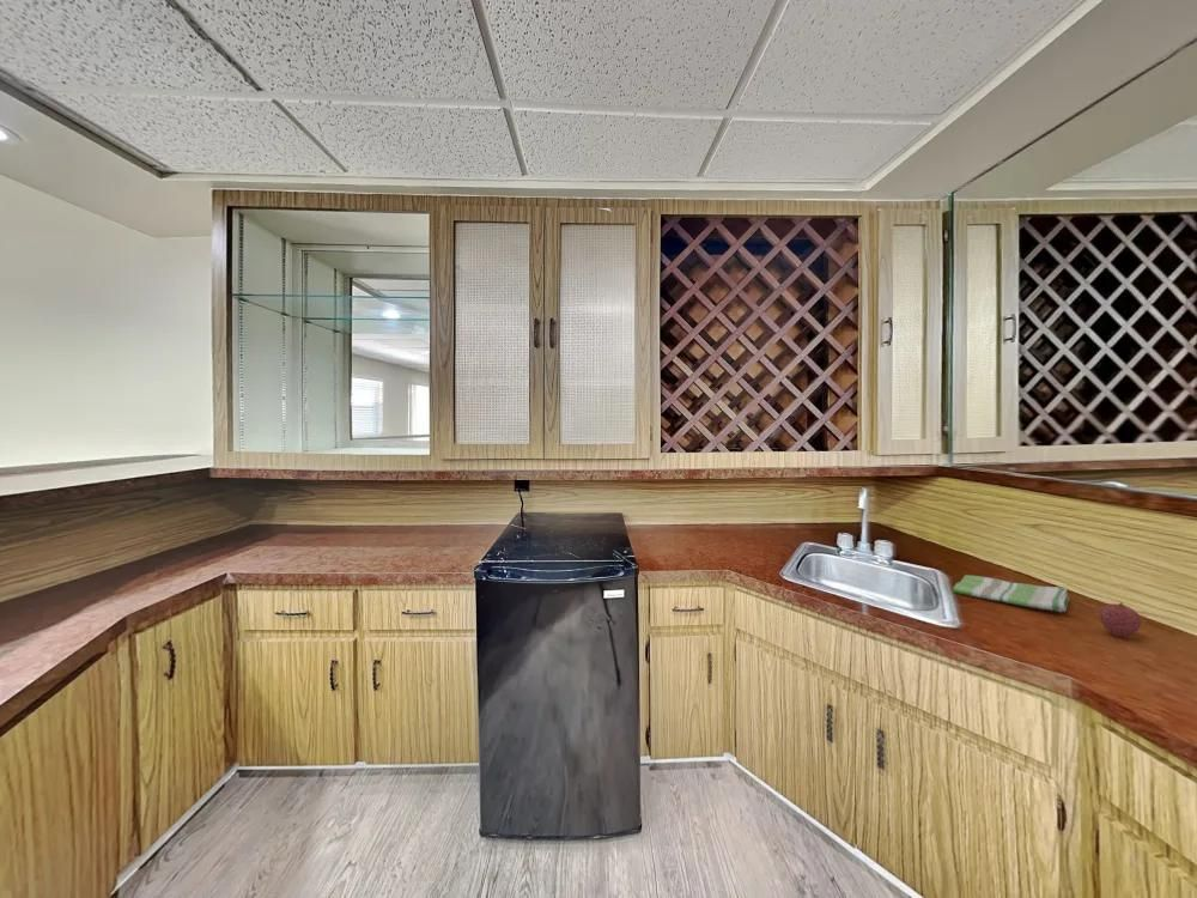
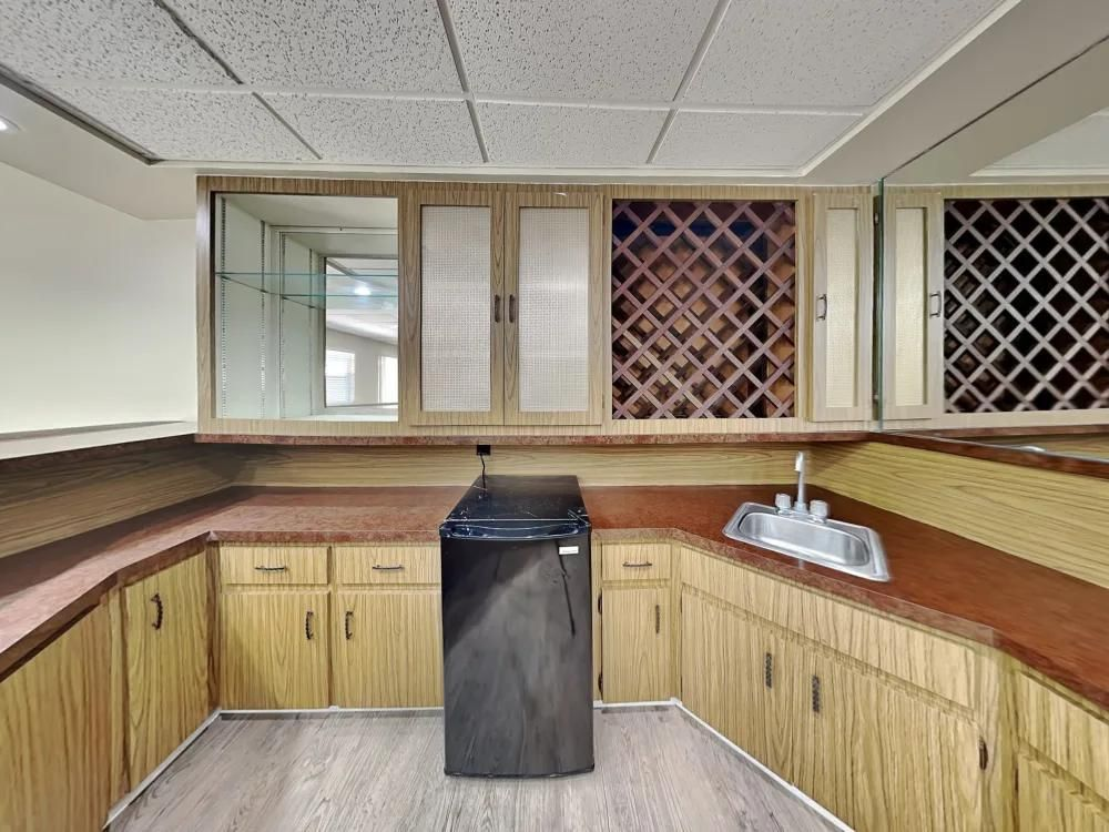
- dish towel [952,574,1070,613]
- fruit [1098,601,1143,638]
